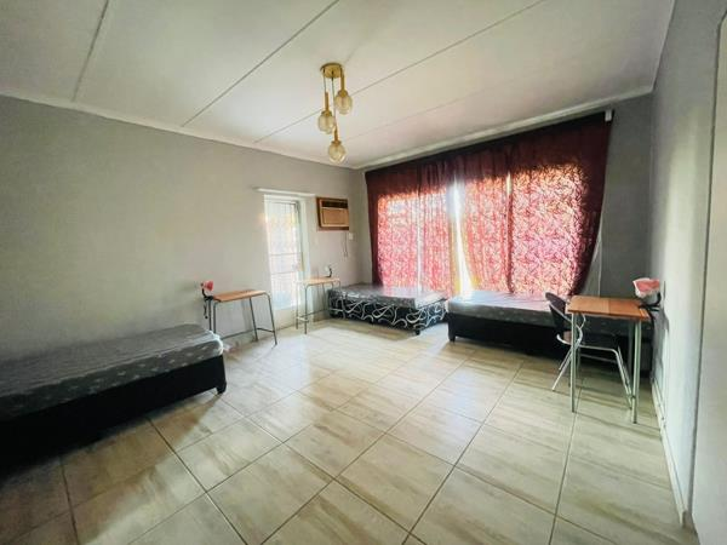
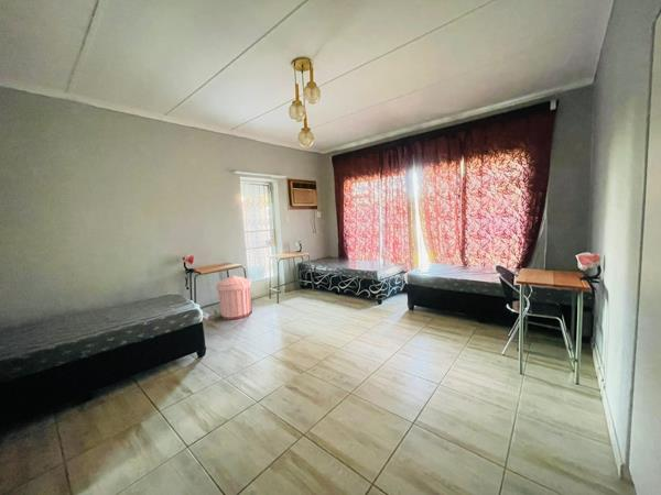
+ trash can [215,274,252,320]
